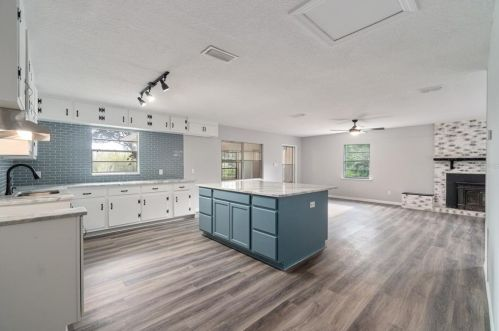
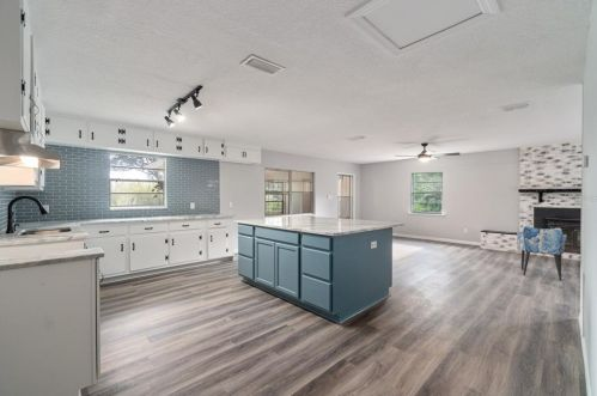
+ armchair [516,225,568,281]
